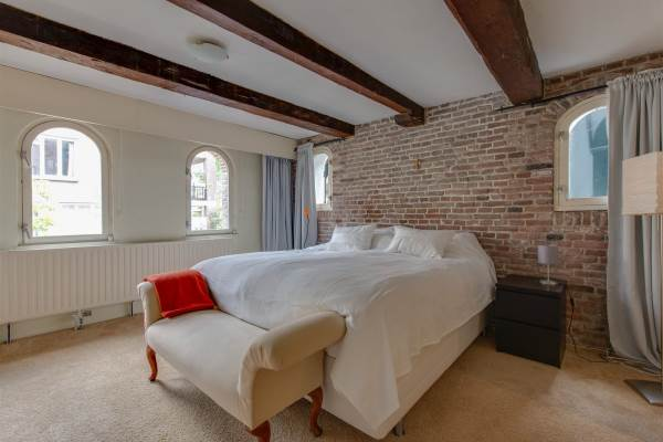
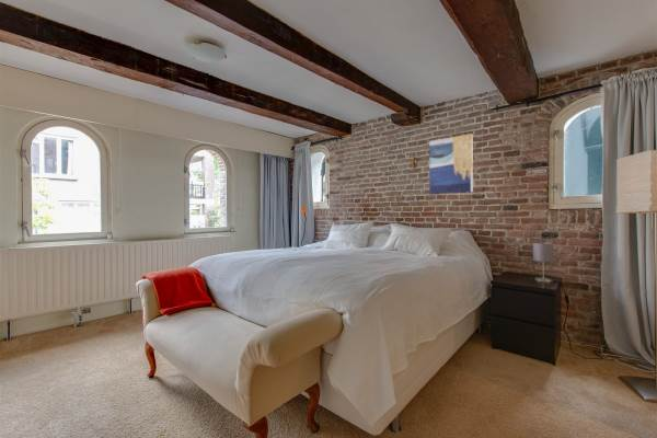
+ wall art [428,132,474,196]
